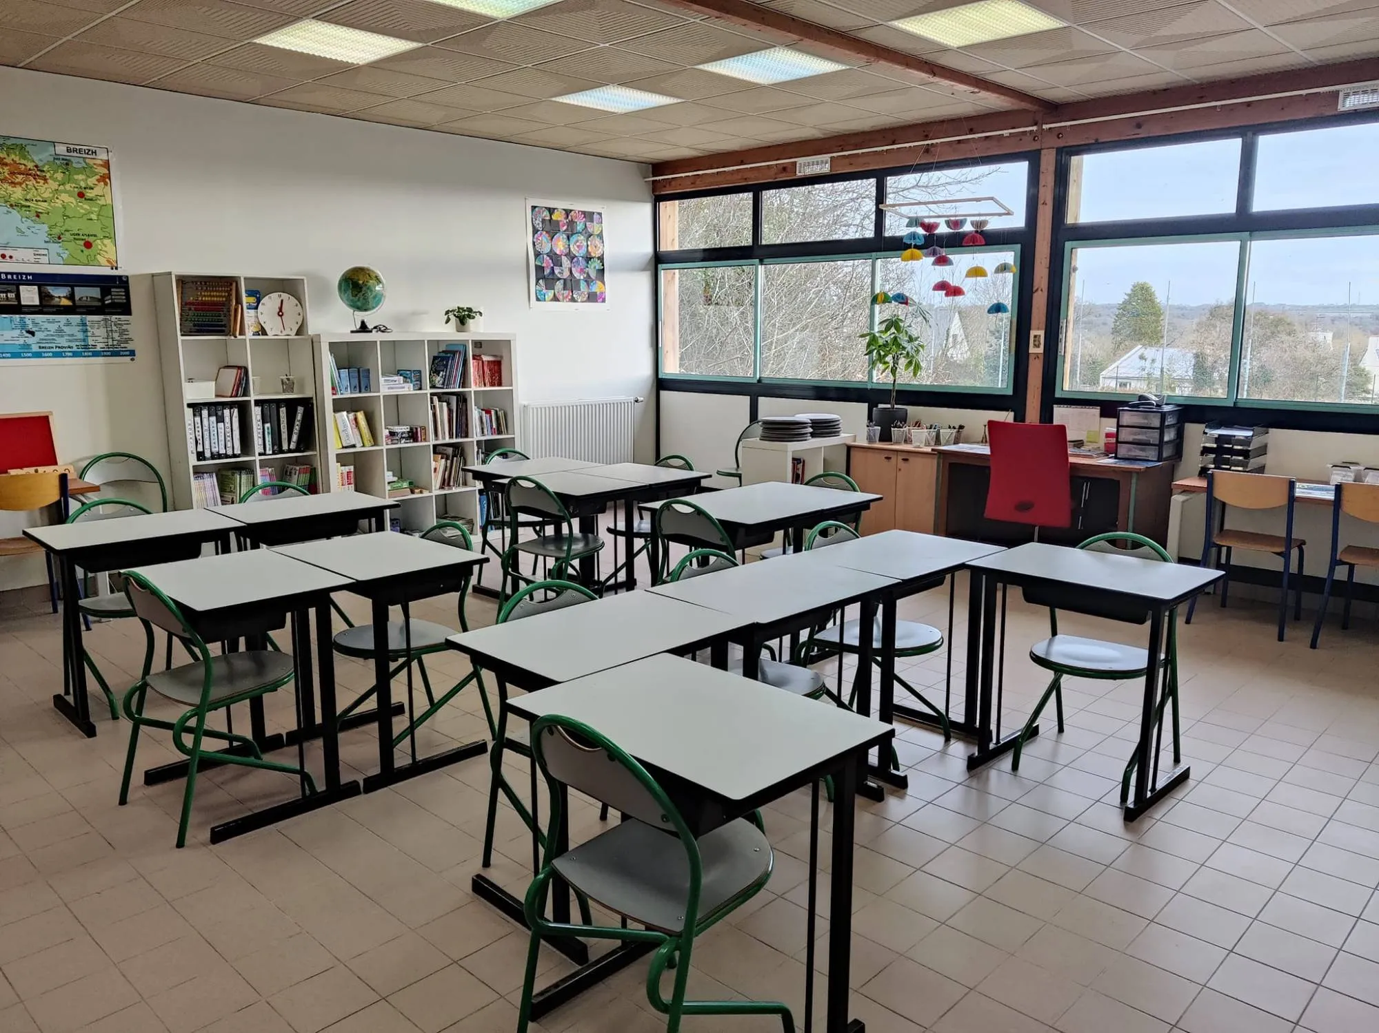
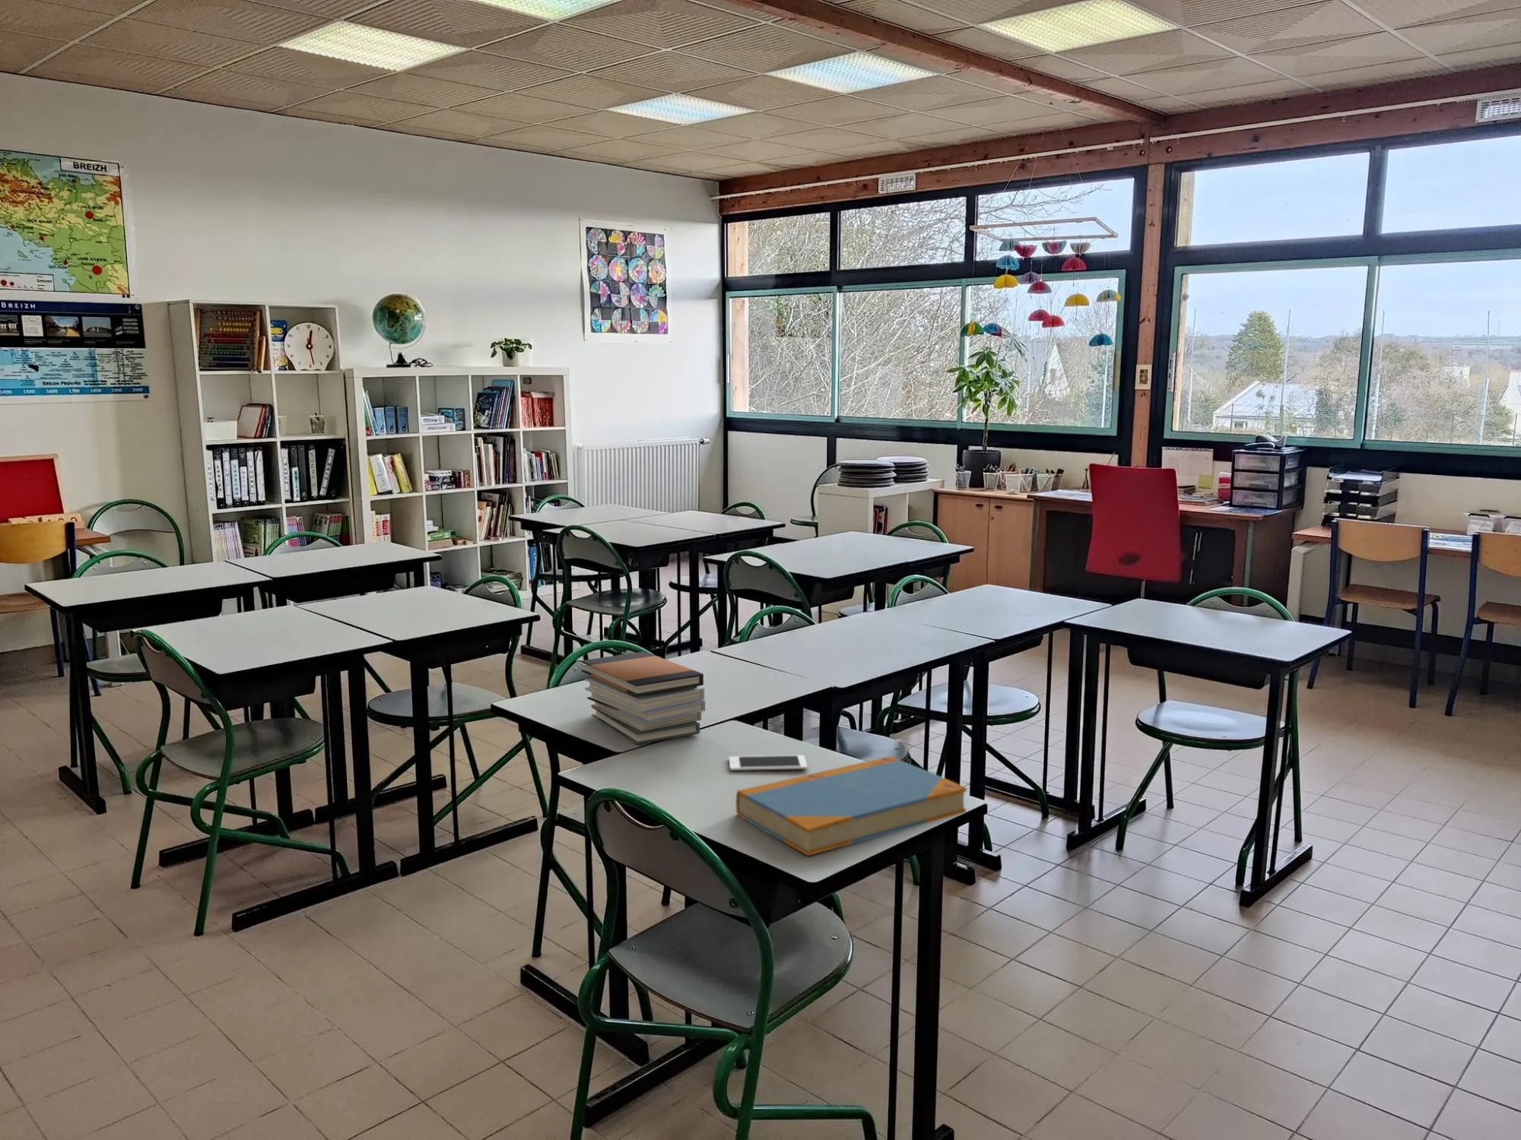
+ cell phone [728,754,808,771]
+ book [735,756,968,856]
+ book stack [581,650,705,745]
